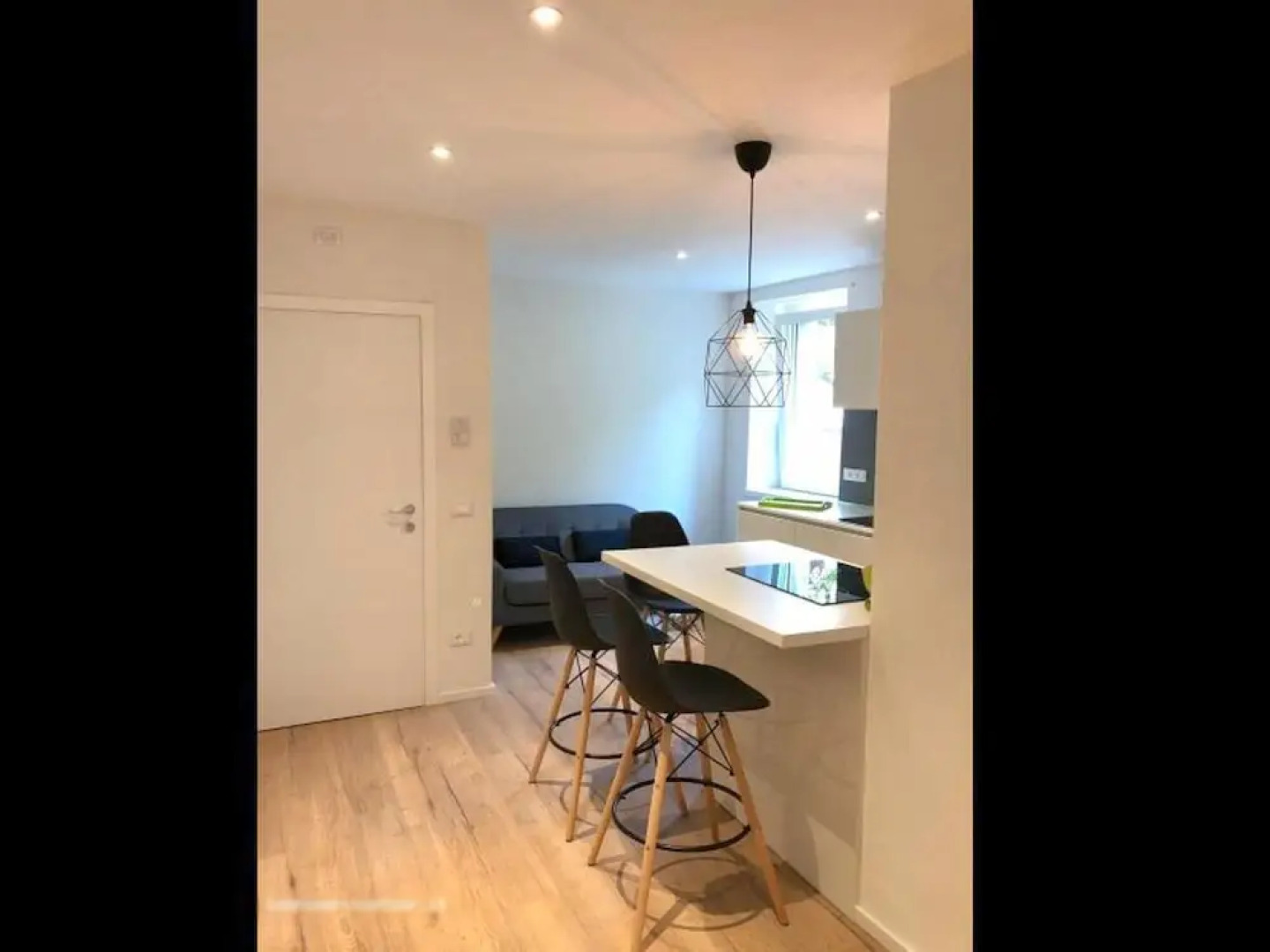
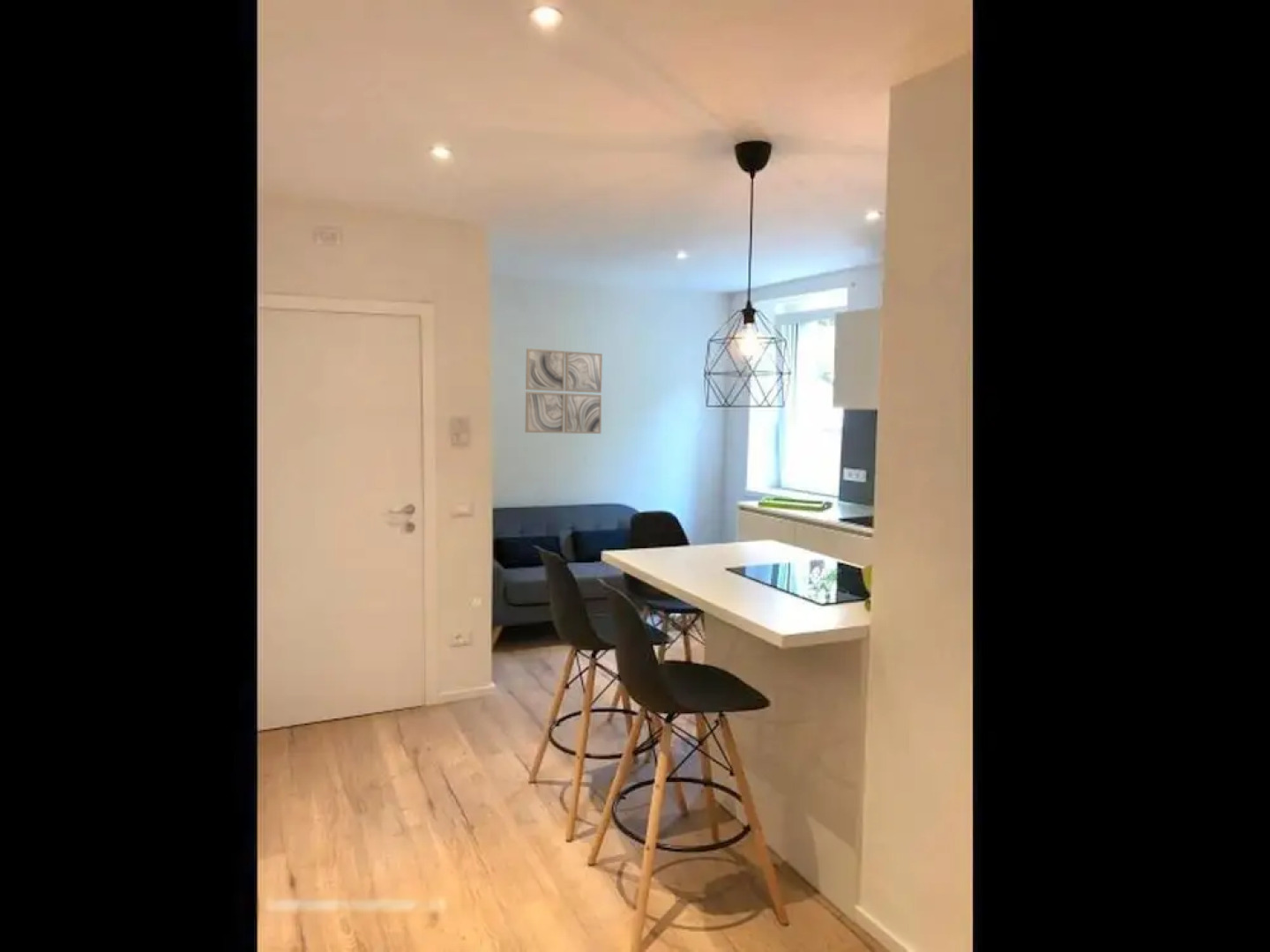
+ wall art [525,347,603,435]
